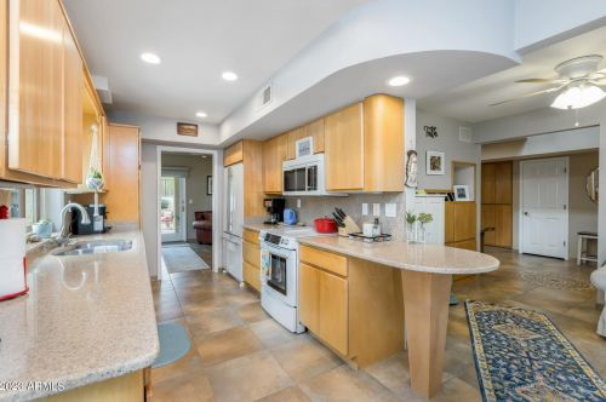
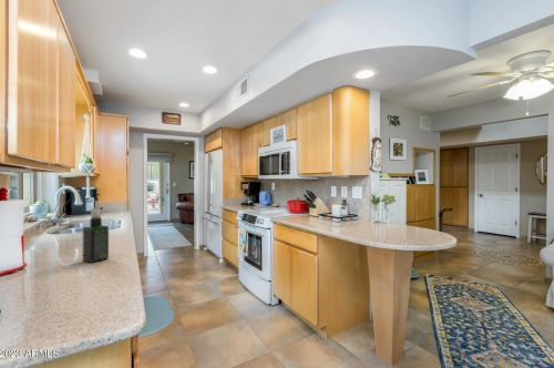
+ spray bottle [82,206,110,264]
